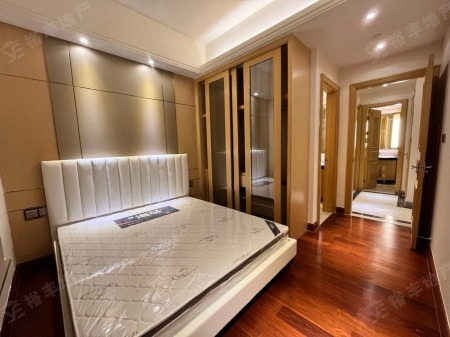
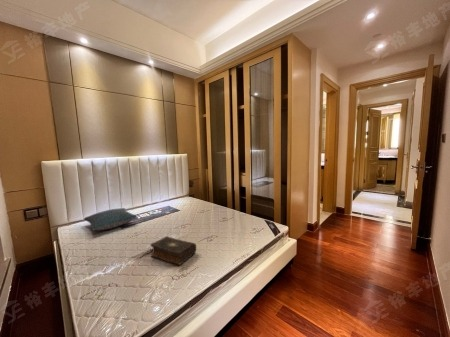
+ book [149,235,197,266]
+ pillow [83,207,138,231]
